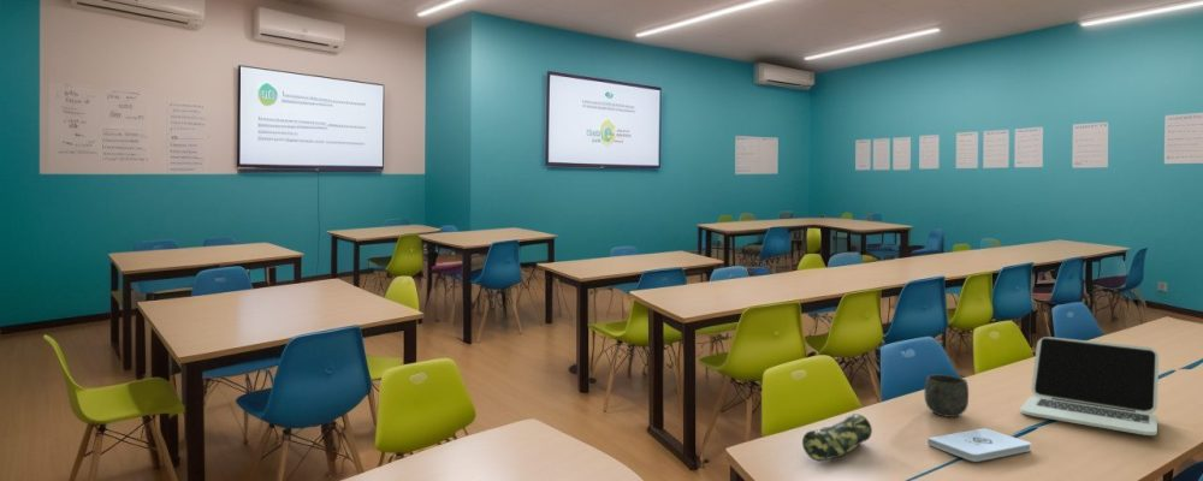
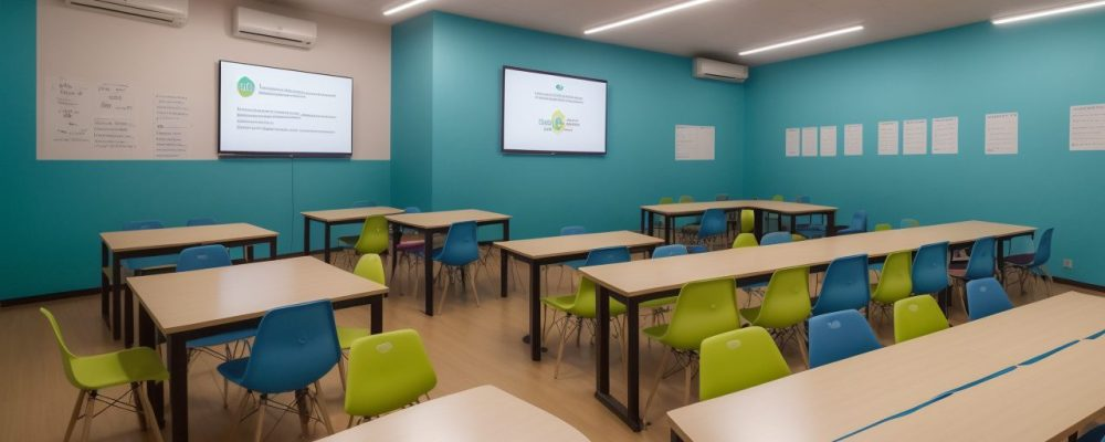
- mug [924,374,970,418]
- pencil case [801,412,873,462]
- notepad [926,427,1032,463]
- laptop [1019,335,1160,437]
